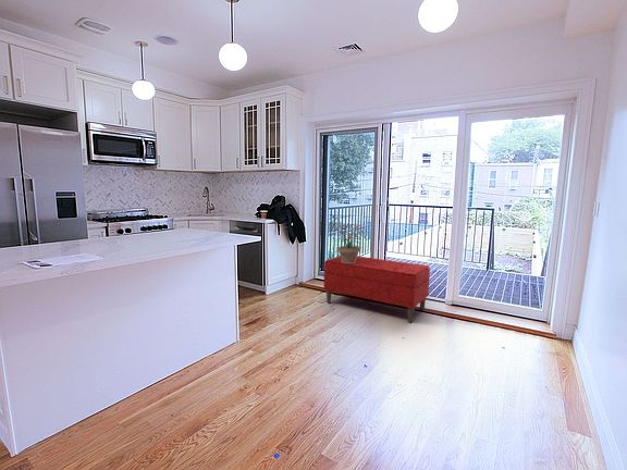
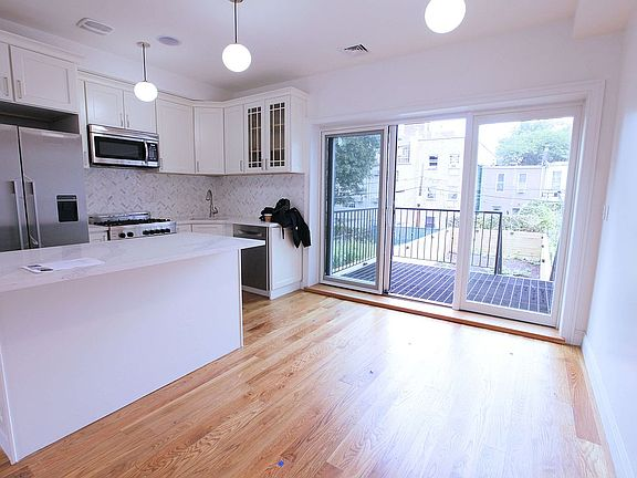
- bench [322,255,431,323]
- potted plant [332,222,364,263]
